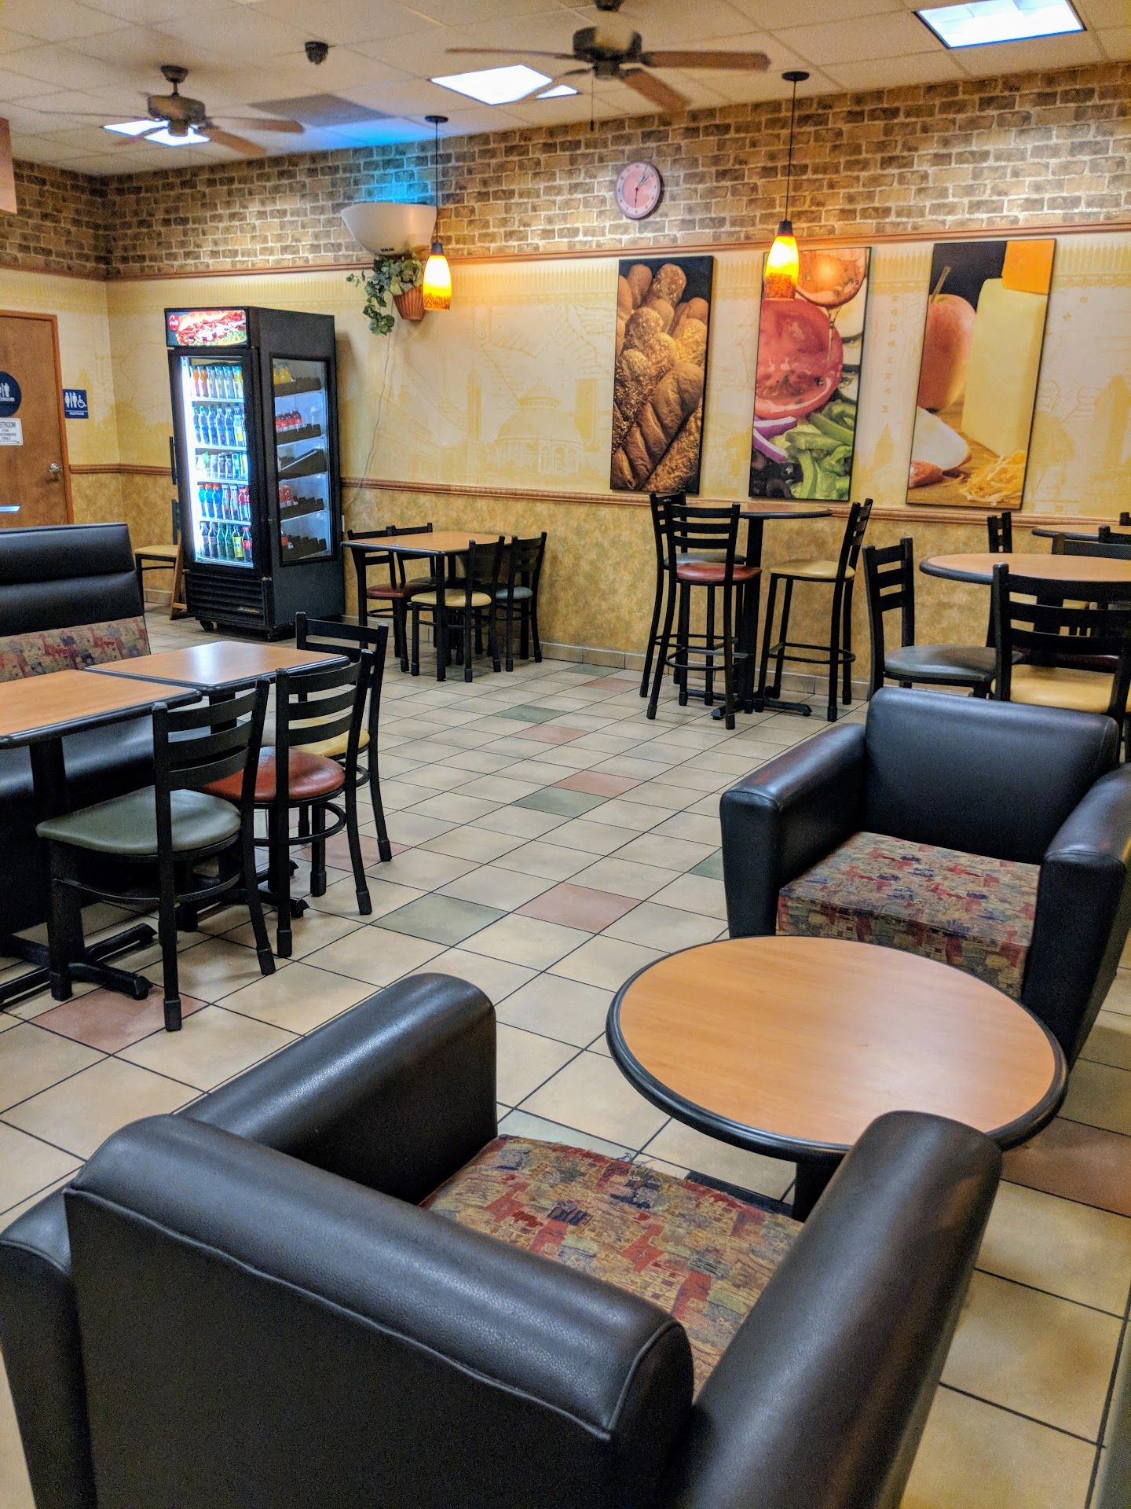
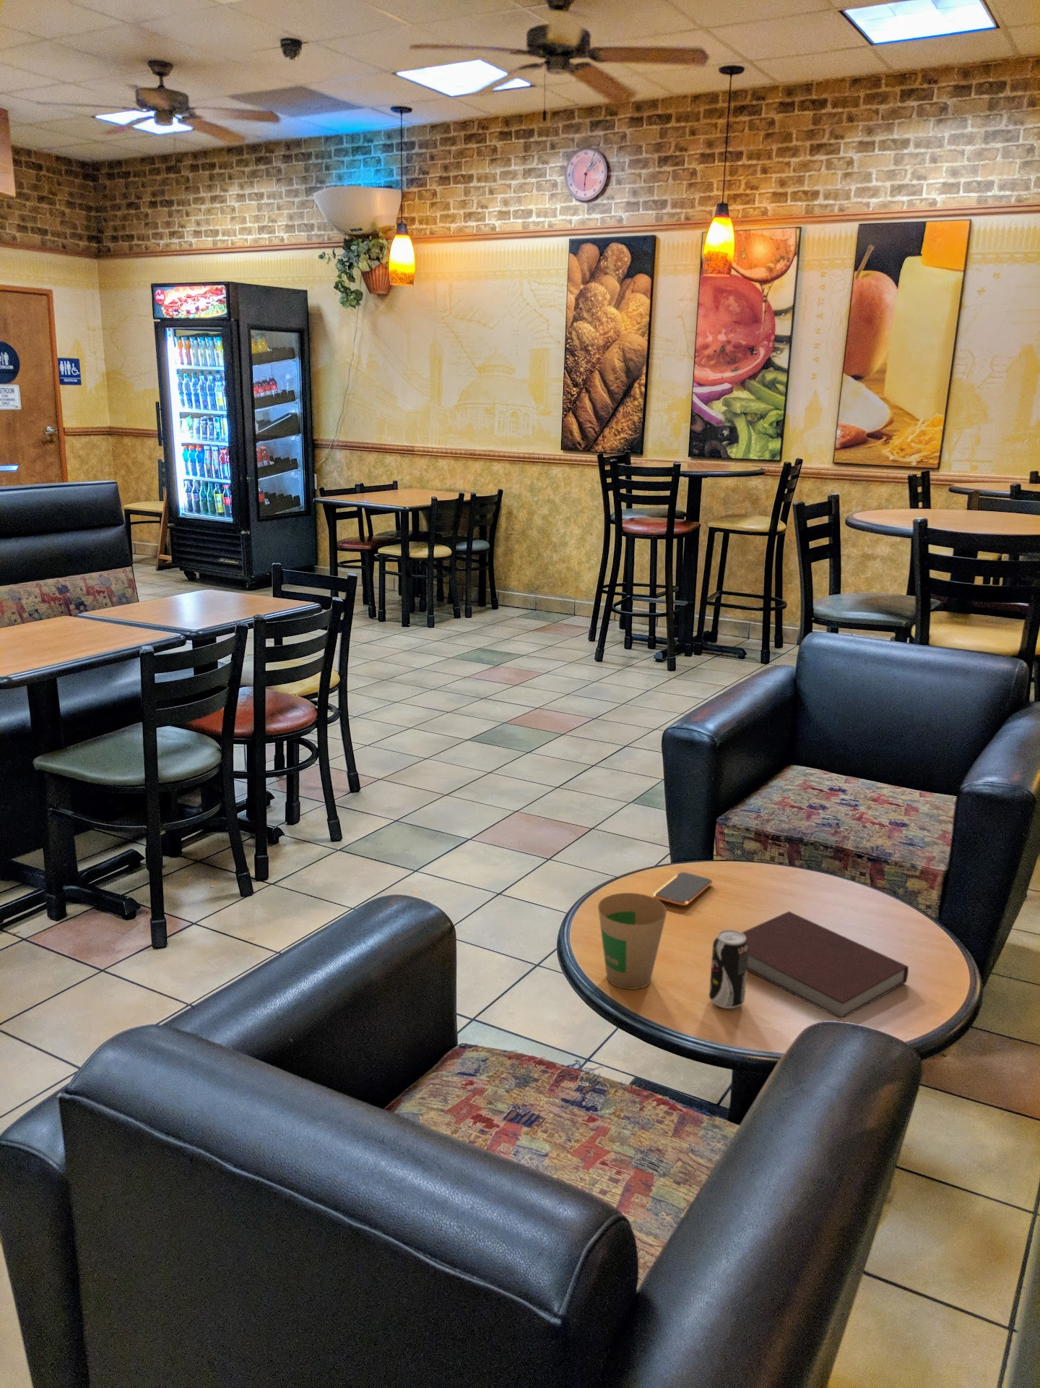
+ notebook [742,910,909,1020]
+ paper cup [598,892,667,990]
+ beverage can [709,929,749,1009]
+ smartphone [652,871,713,906]
